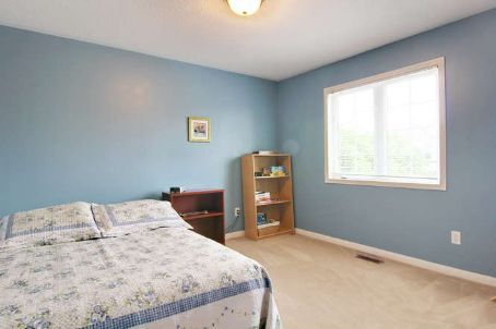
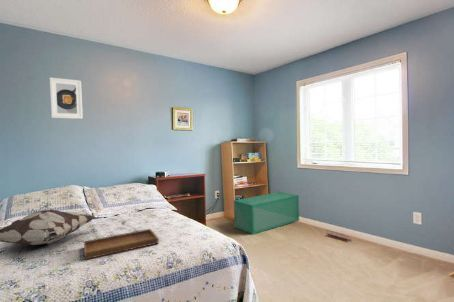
+ storage bin [233,191,300,236]
+ tray [83,220,160,261]
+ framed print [49,76,84,120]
+ decorative pillow [0,208,96,246]
